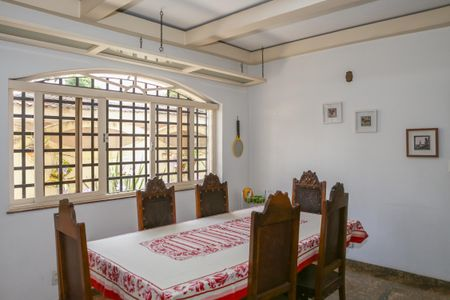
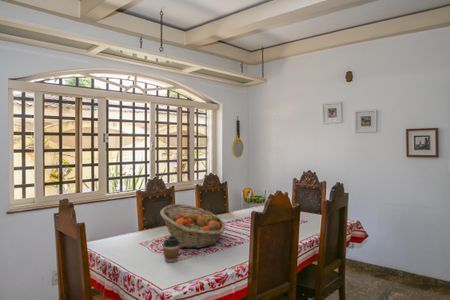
+ fruit basket [159,203,226,249]
+ coffee cup [162,235,181,263]
